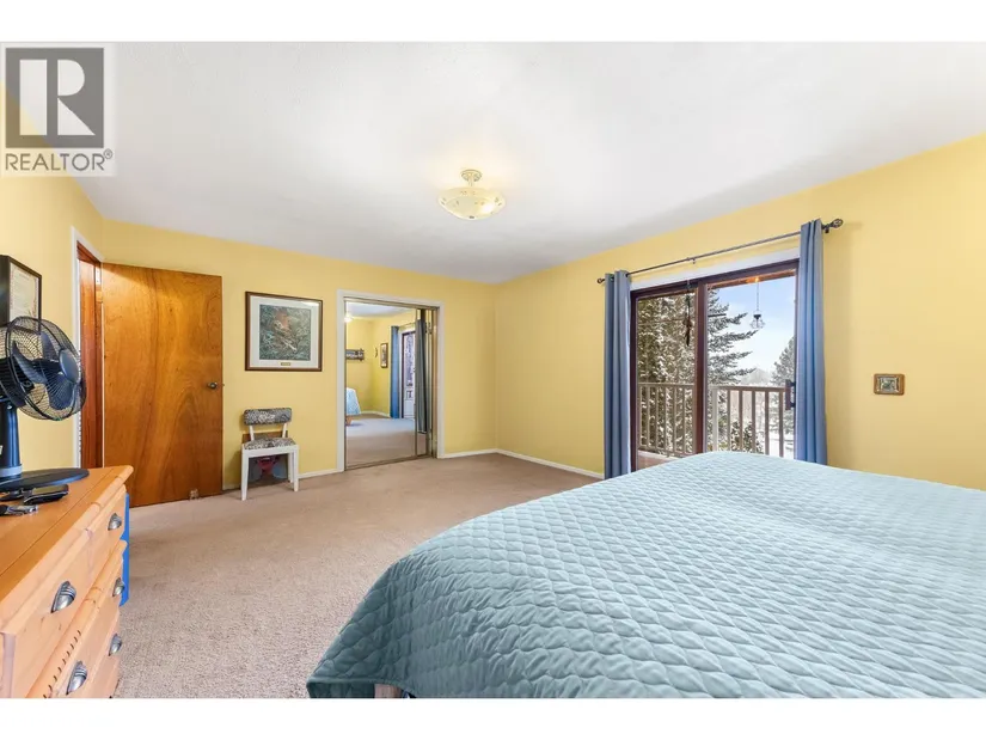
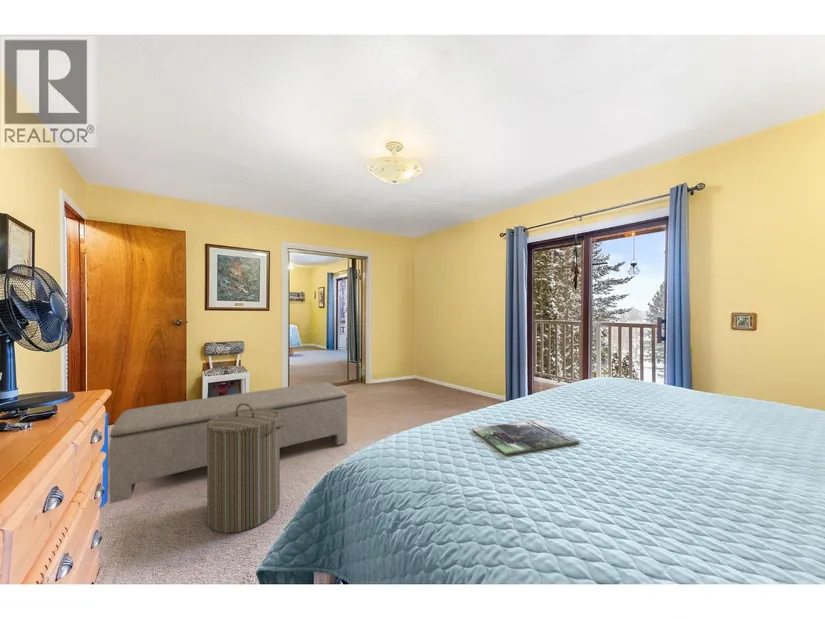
+ magazine [471,419,581,456]
+ laundry hamper [206,403,284,534]
+ bench [108,381,348,505]
